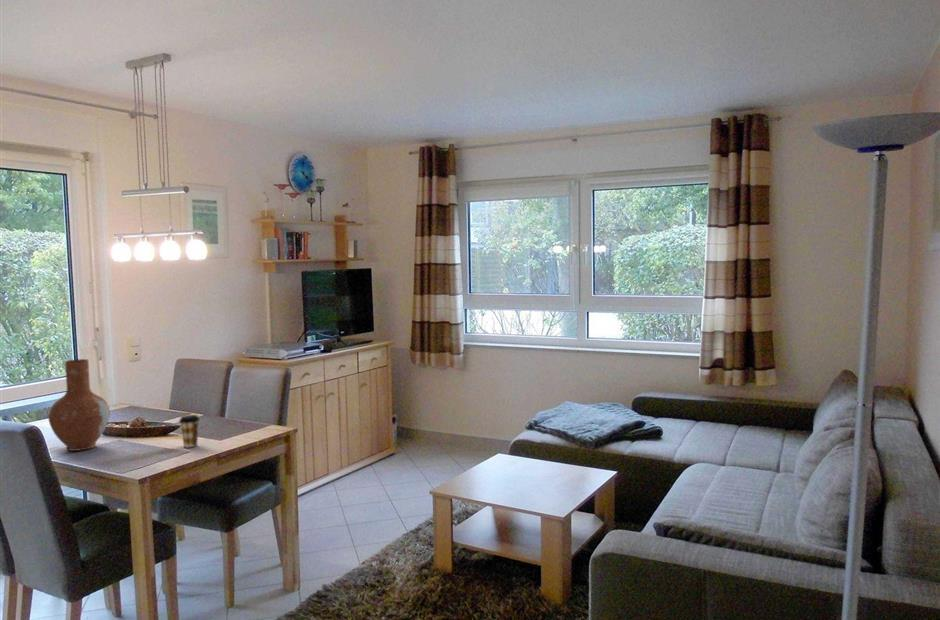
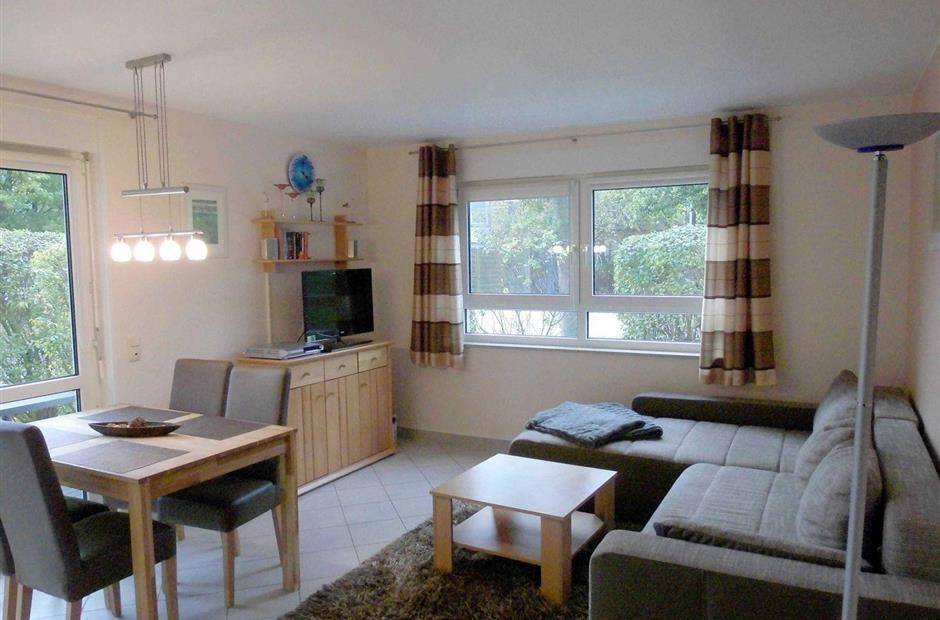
- coffee cup [178,414,201,448]
- vase [47,358,111,452]
